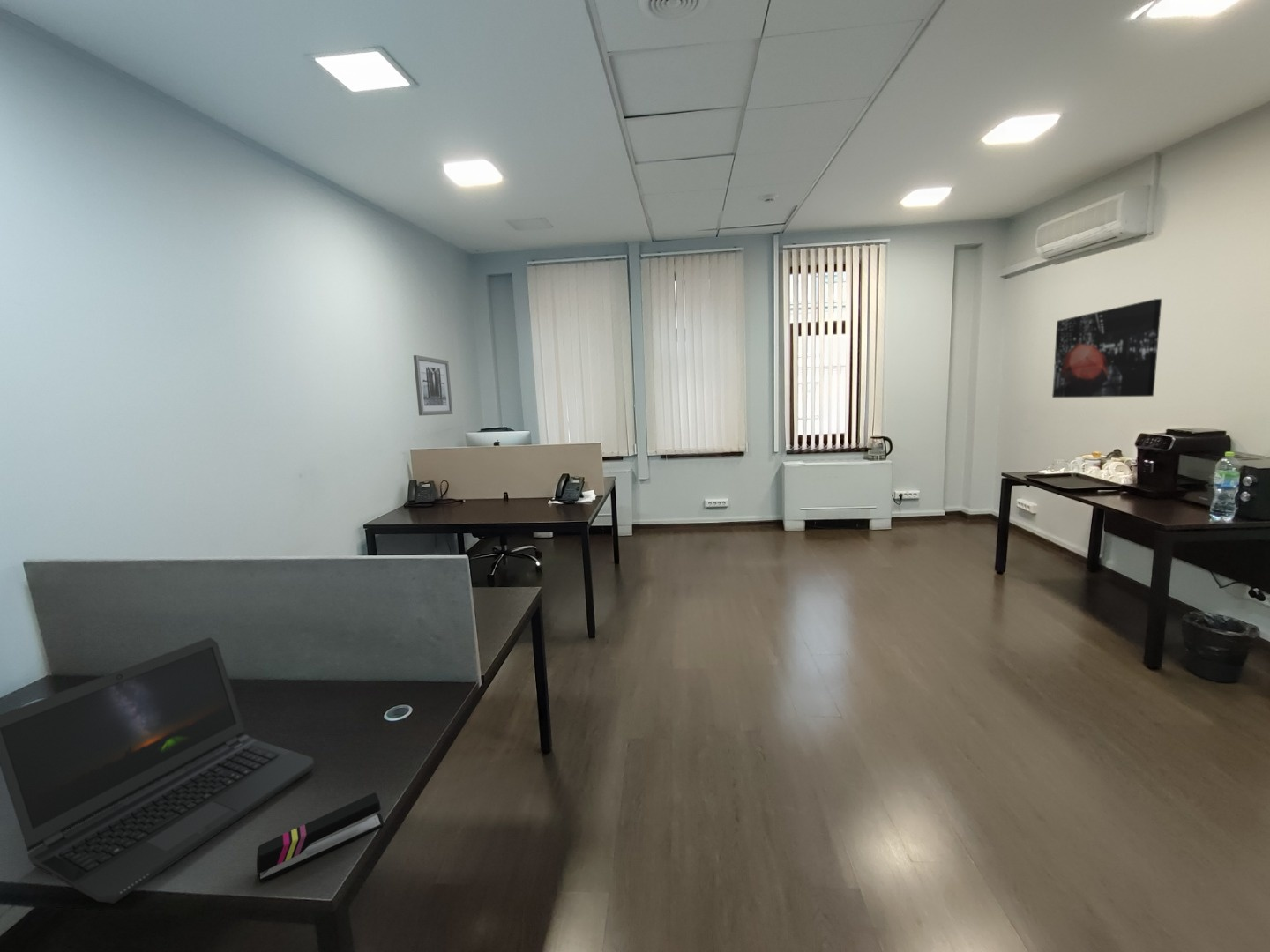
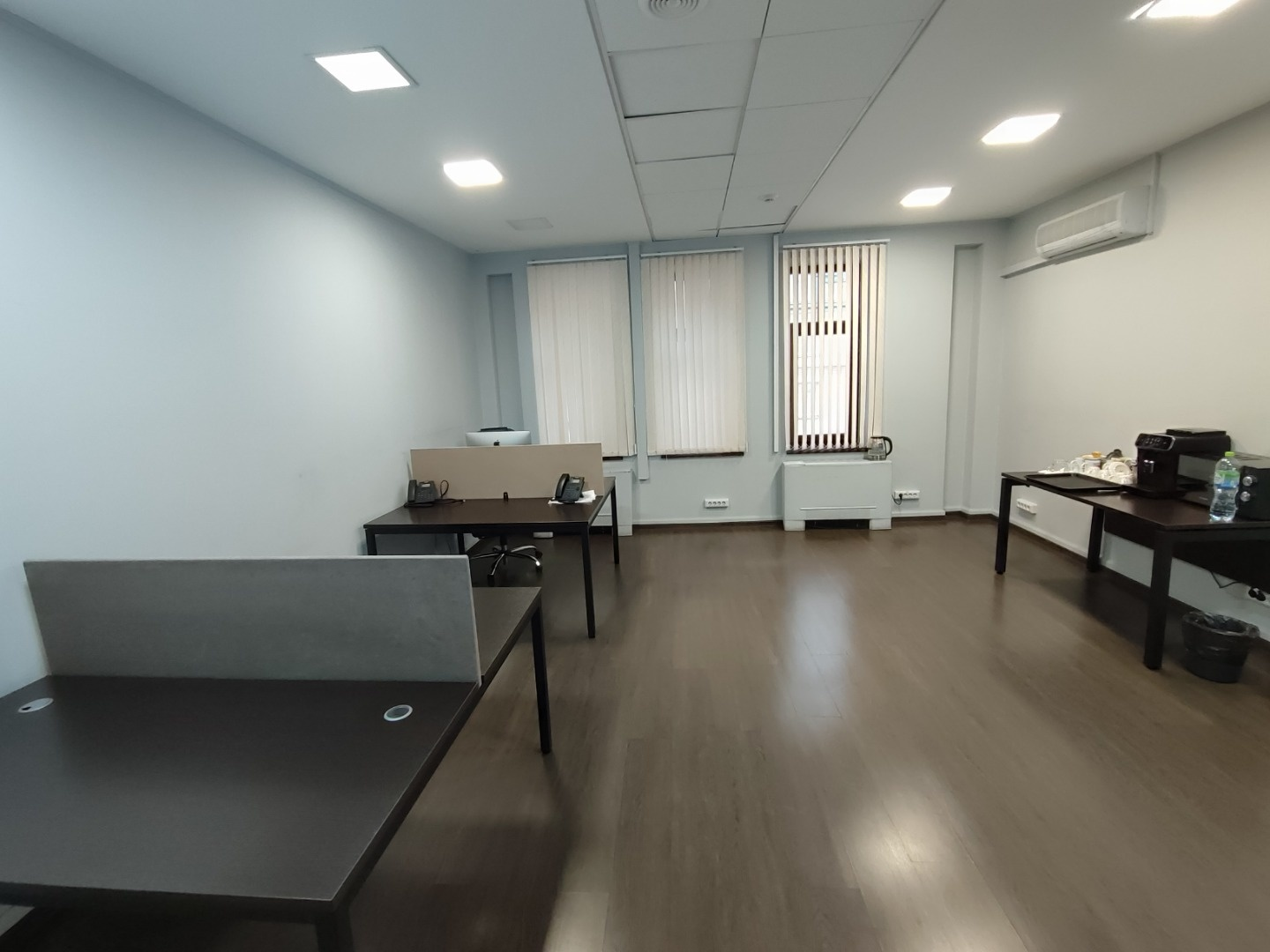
- laptop computer [0,636,316,904]
- stapler [256,792,385,884]
- wall art [1051,298,1162,398]
- wall art [413,354,453,417]
